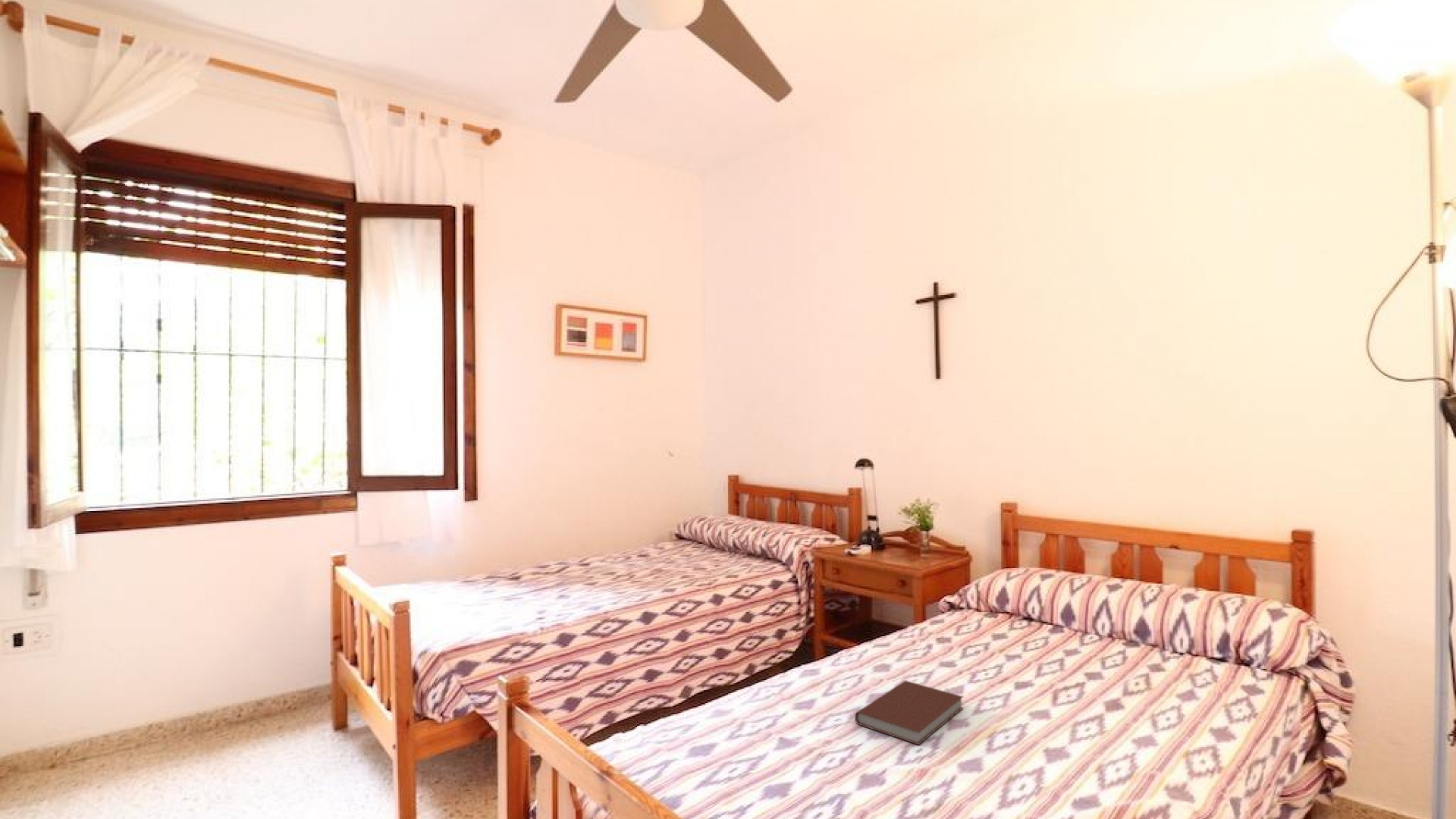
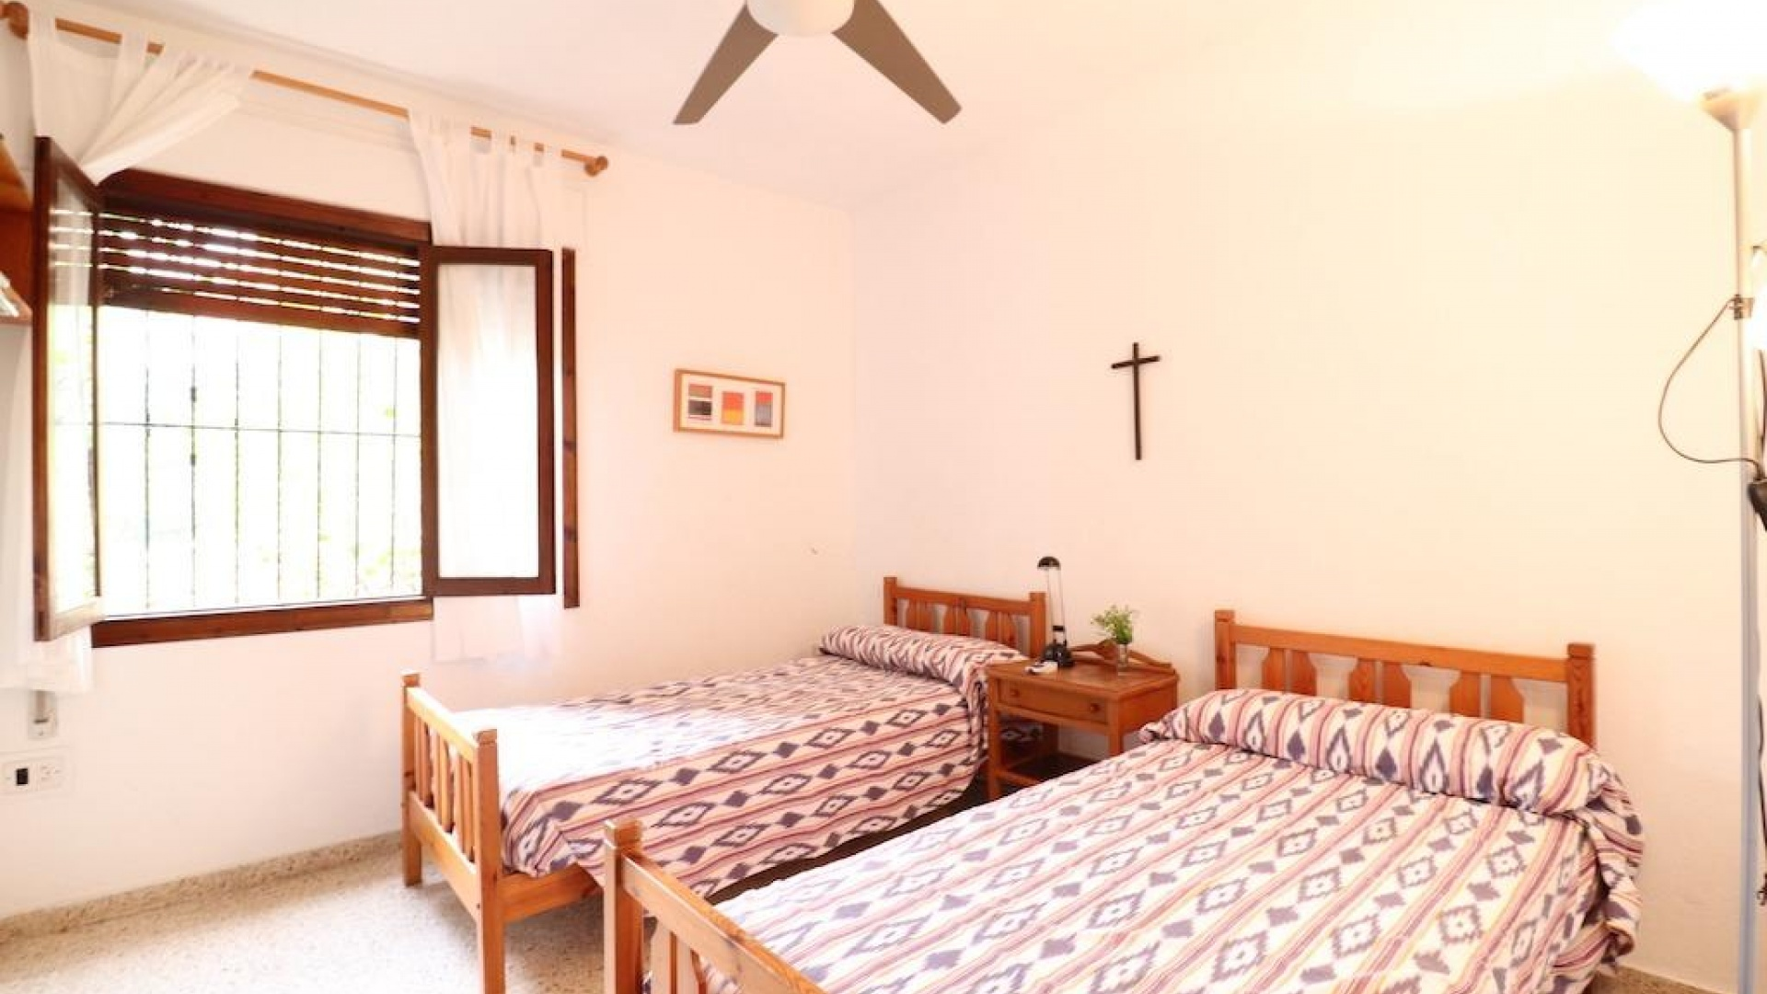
- book [854,679,964,746]
